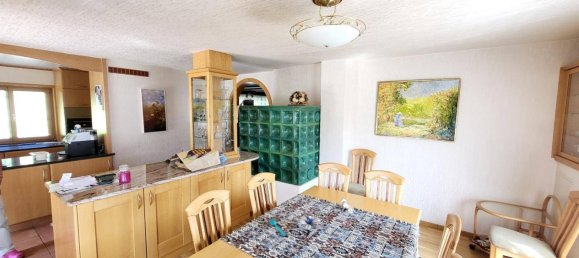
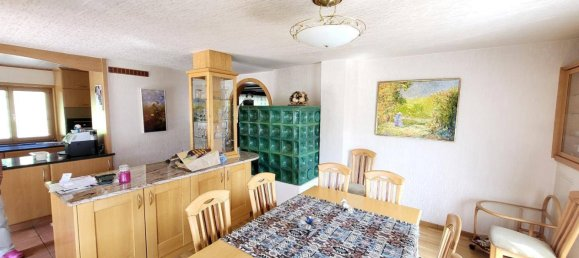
- spoon [268,218,287,237]
